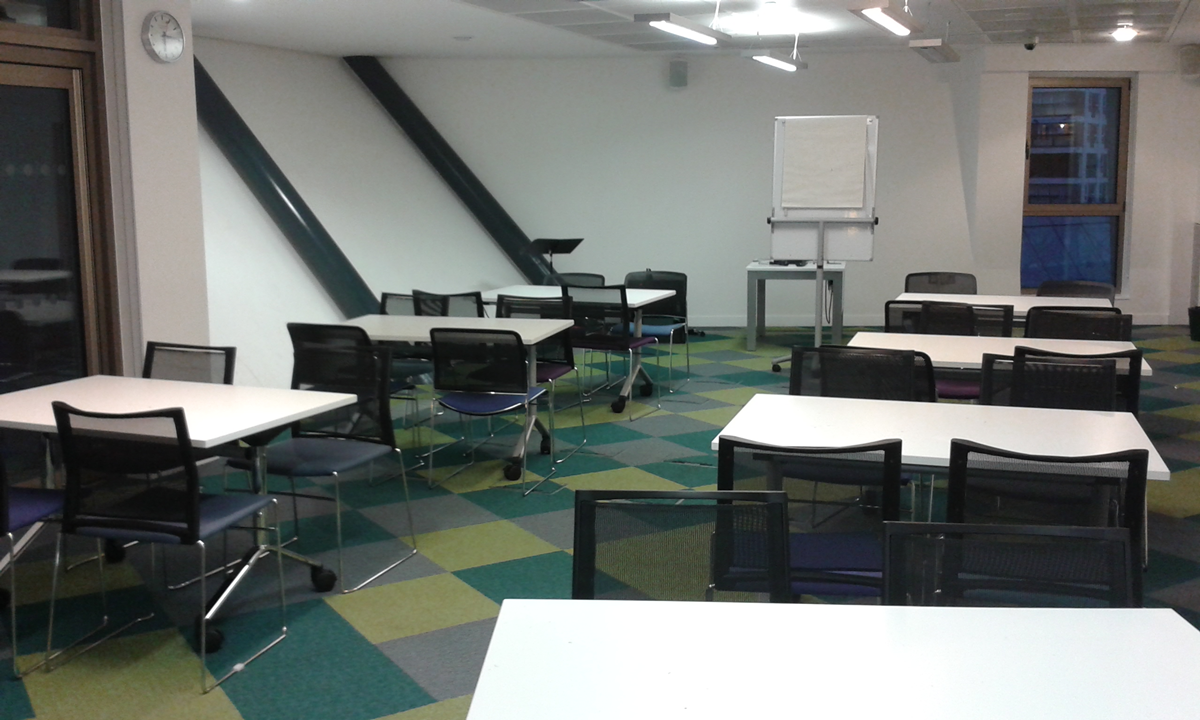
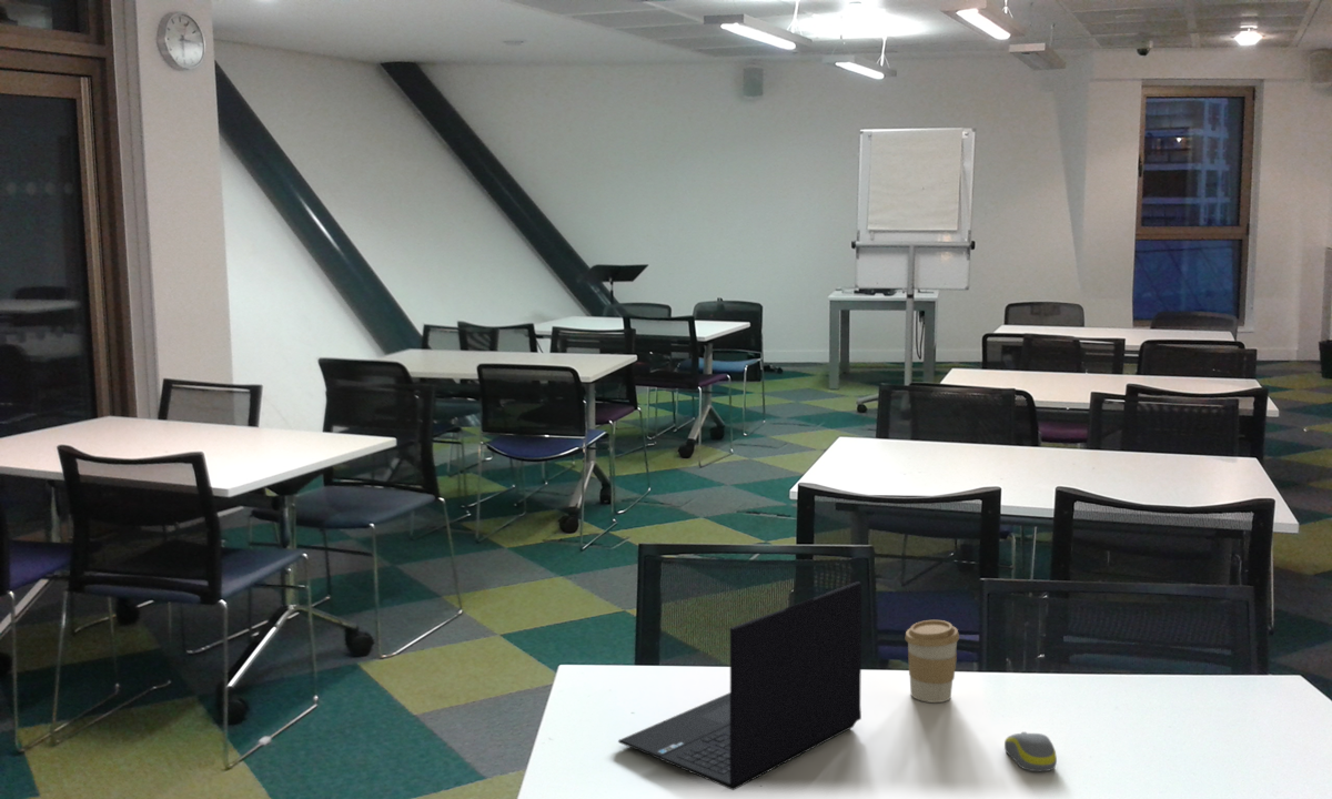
+ laptop [617,580,862,791]
+ computer mouse [1003,731,1058,772]
+ coffee cup [905,619,960,704]
